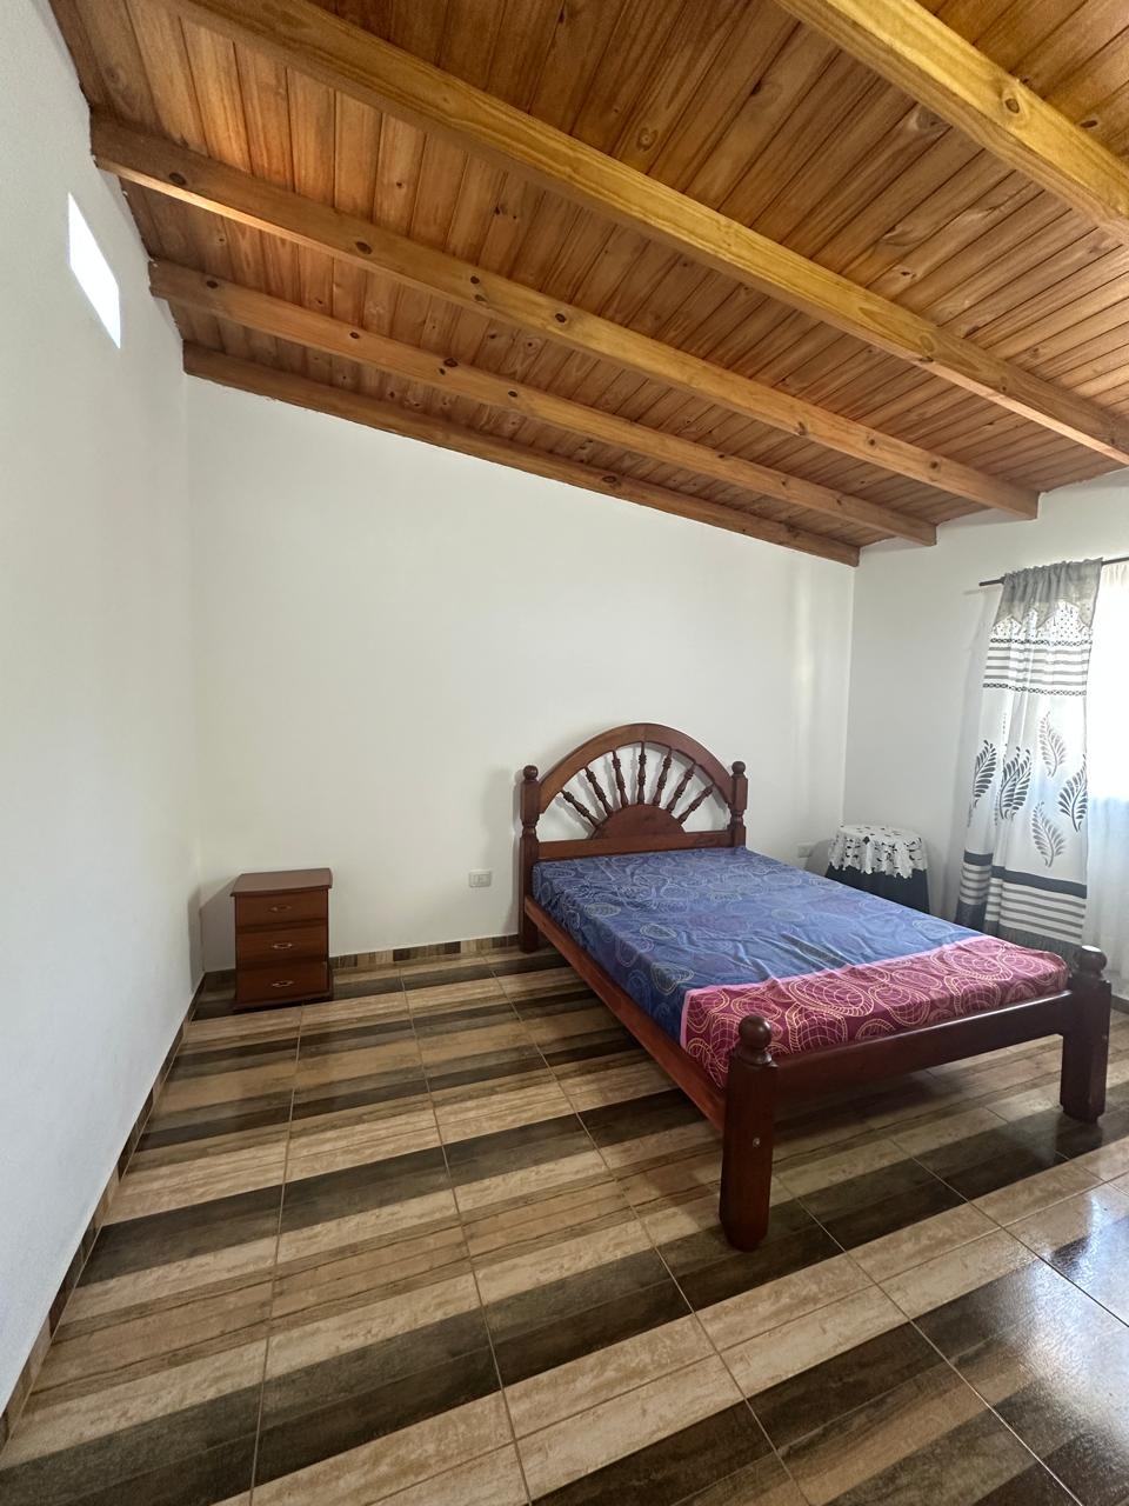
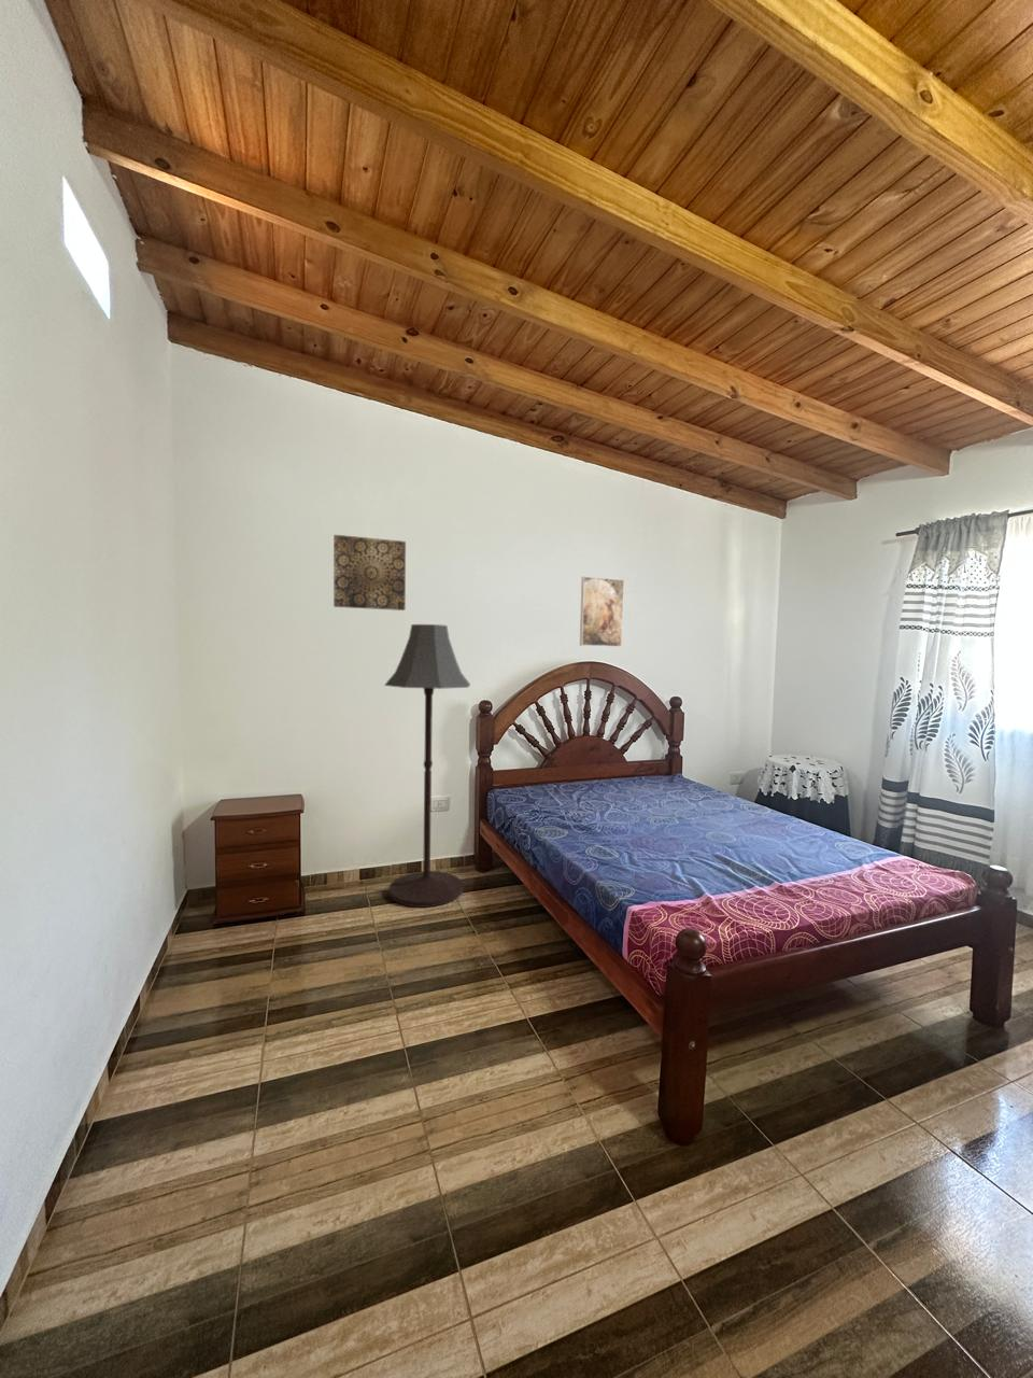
+ floor lamp [383,623,471,908]
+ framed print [579,576,625,648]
+ wall art [332,534,407,612]
